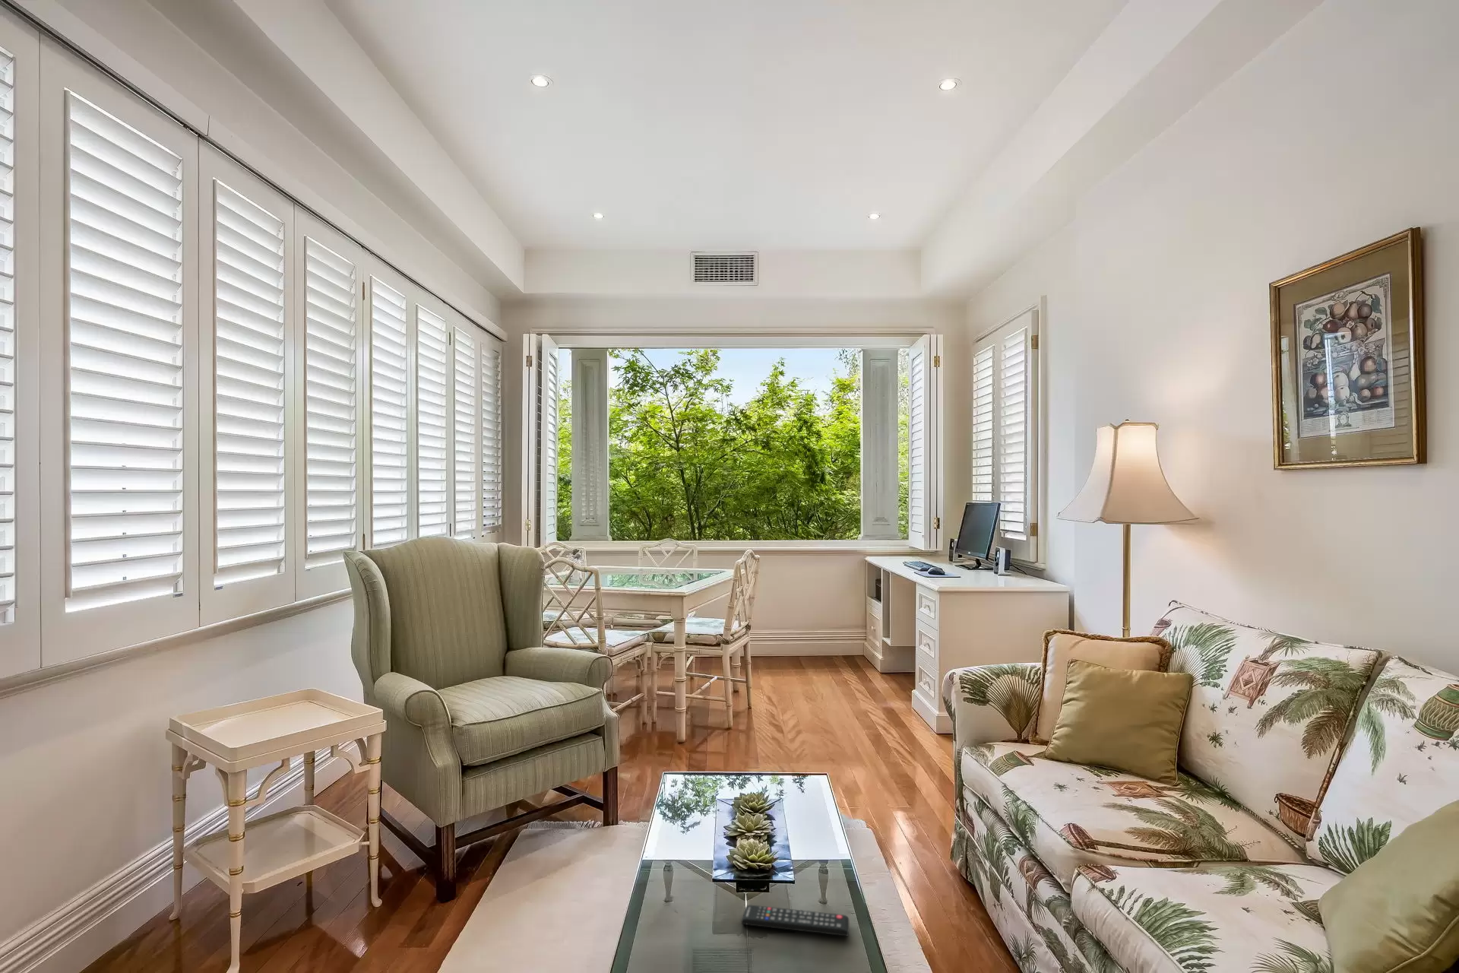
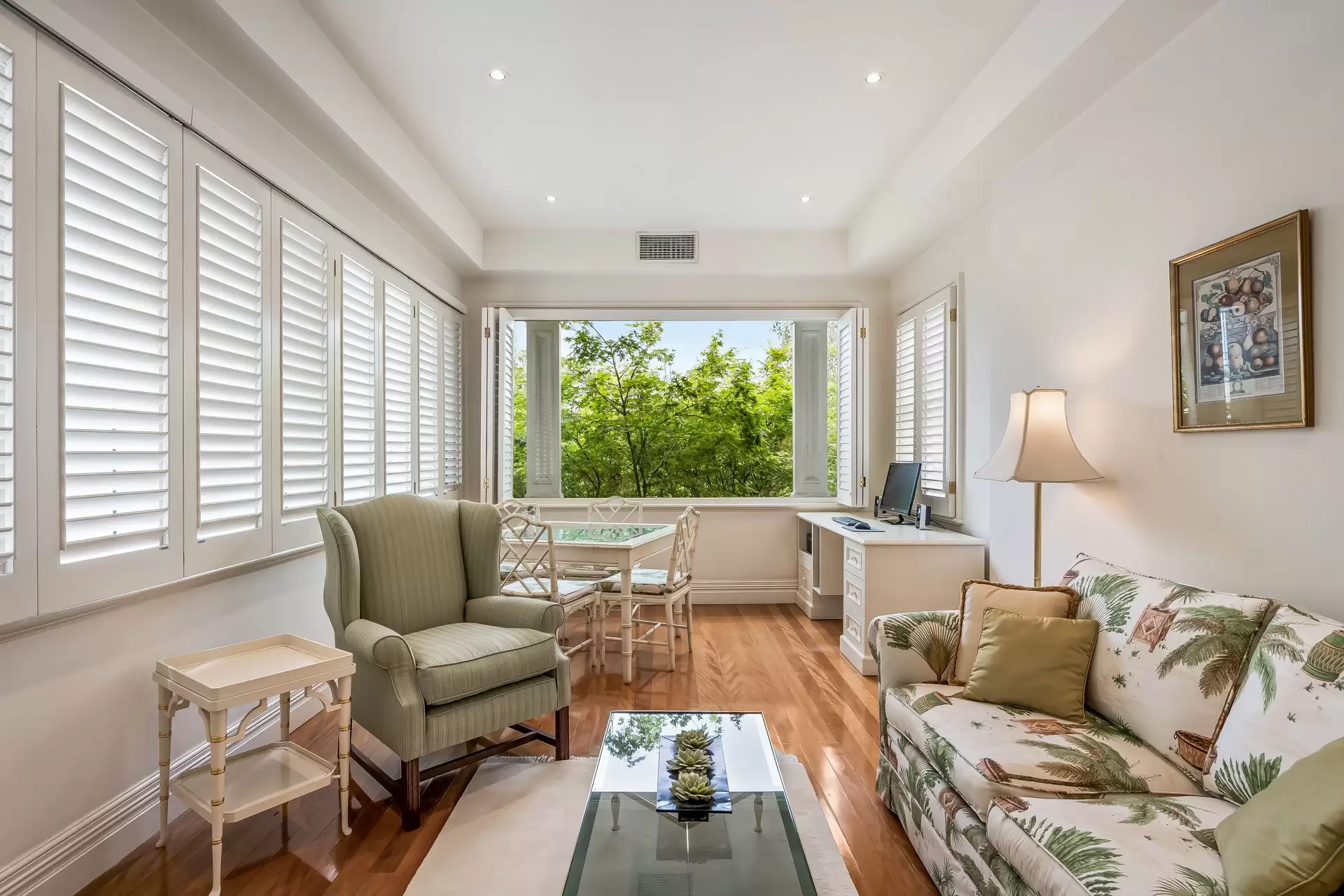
- remote control [740,905,850,937]
